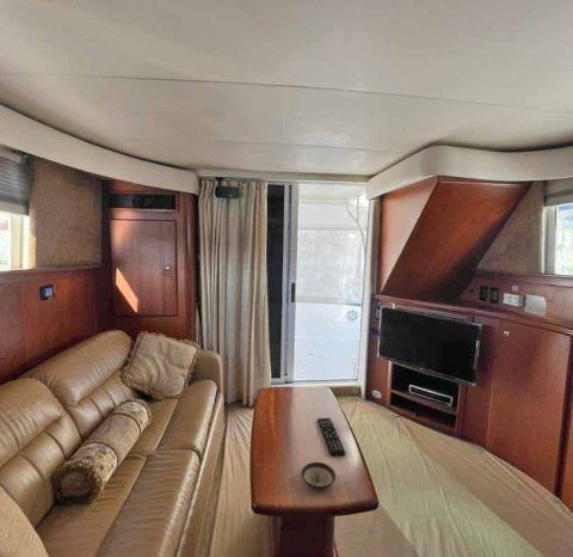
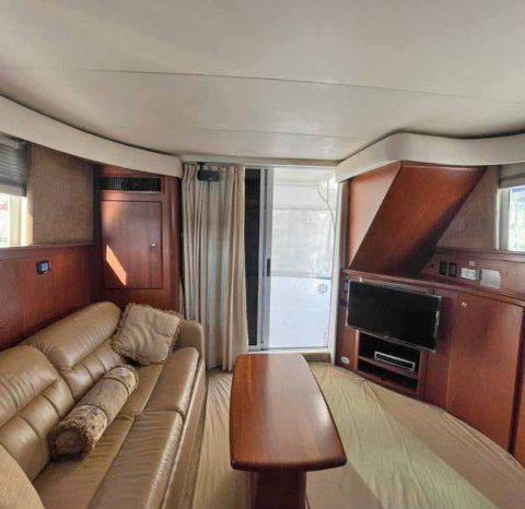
- saucer [300,461,337,490]
- remote control [316,417,346,457]
